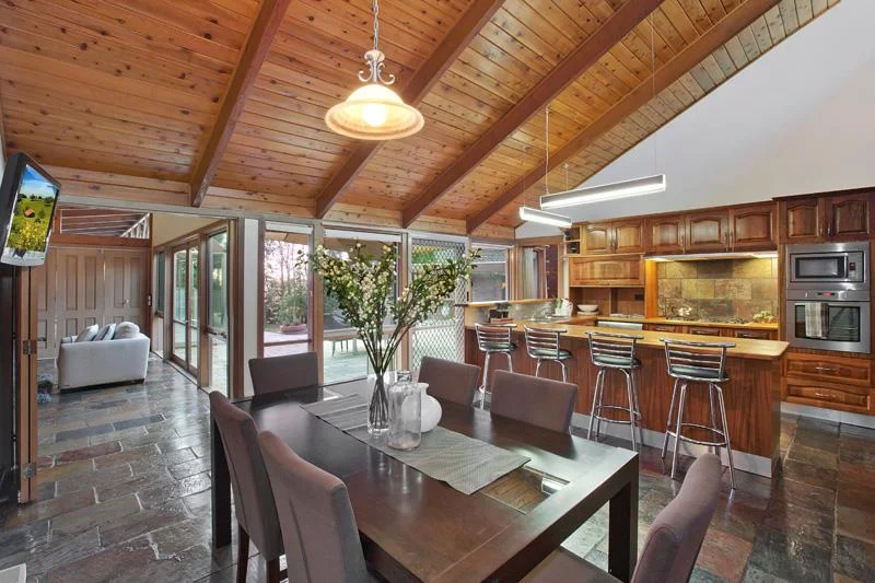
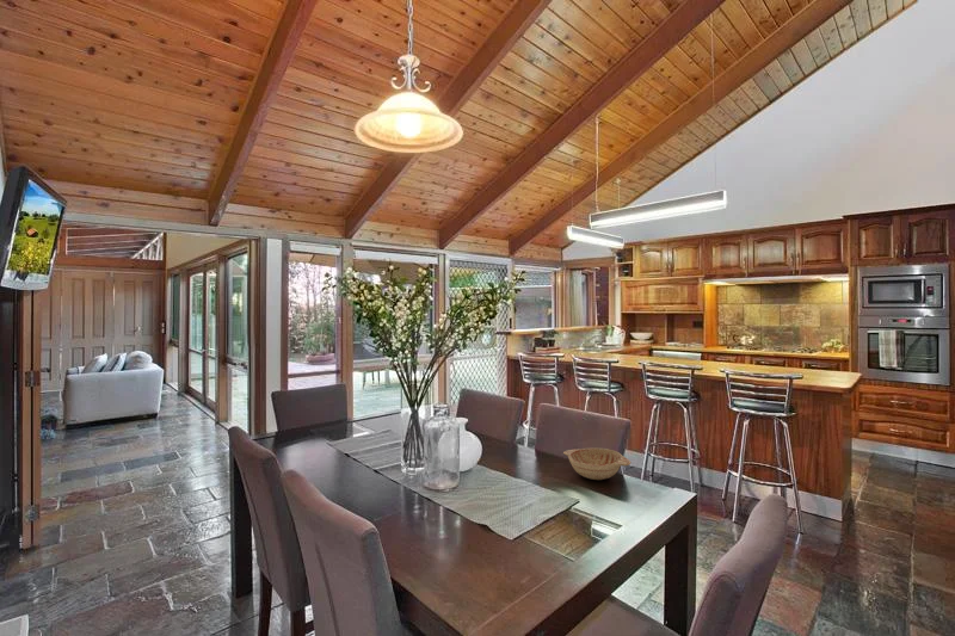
+ decorative bowl [562,447,631,481]
